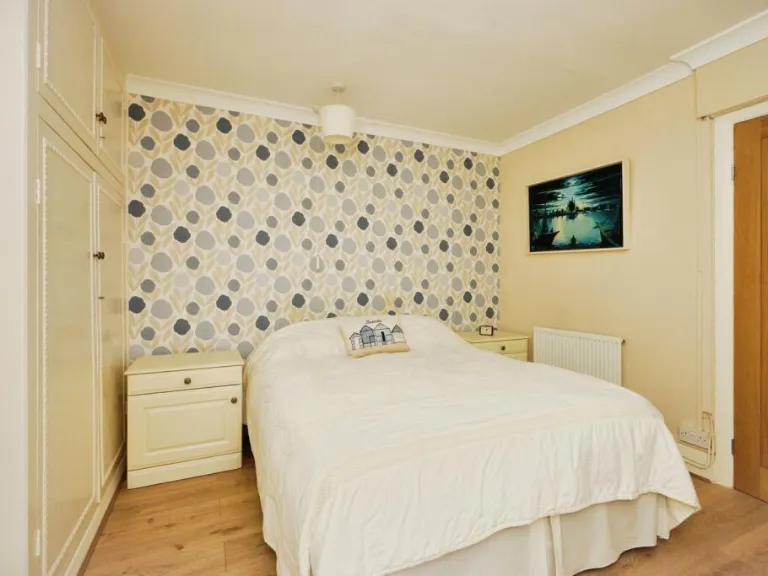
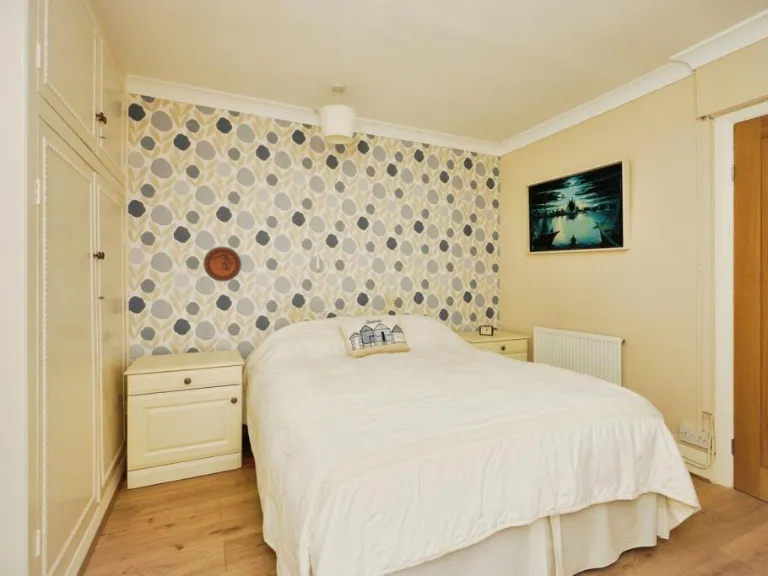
+ decorative plate [202,246,242,283]
